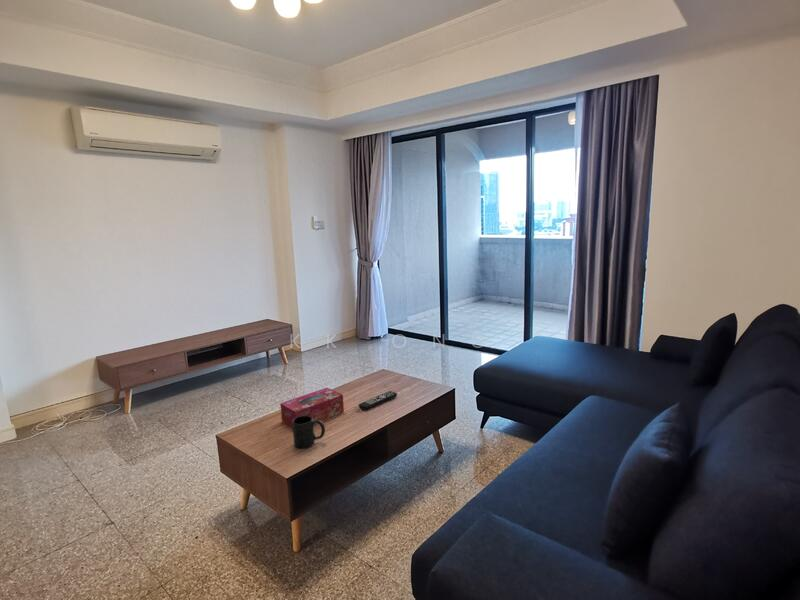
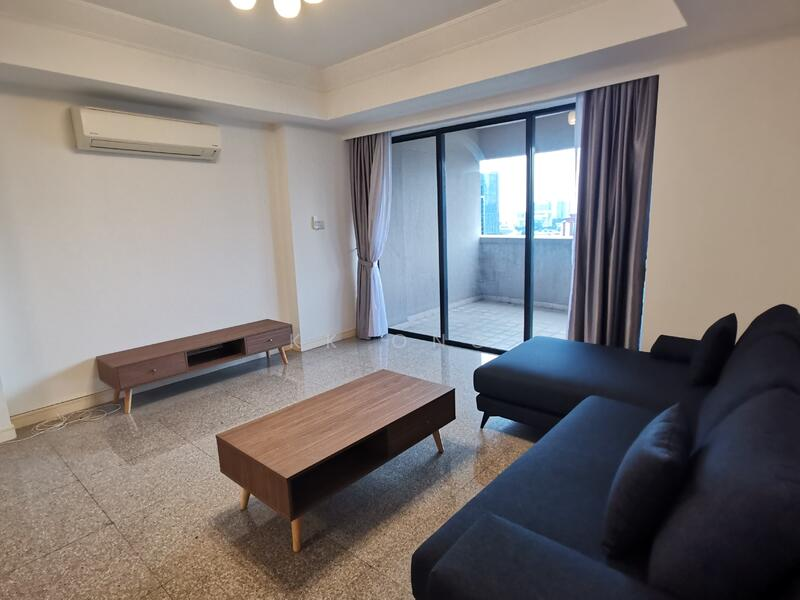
- tissue box [279,387,345,429]
- mug [292,416,326,449]
- remote control [358,390,398,411]
